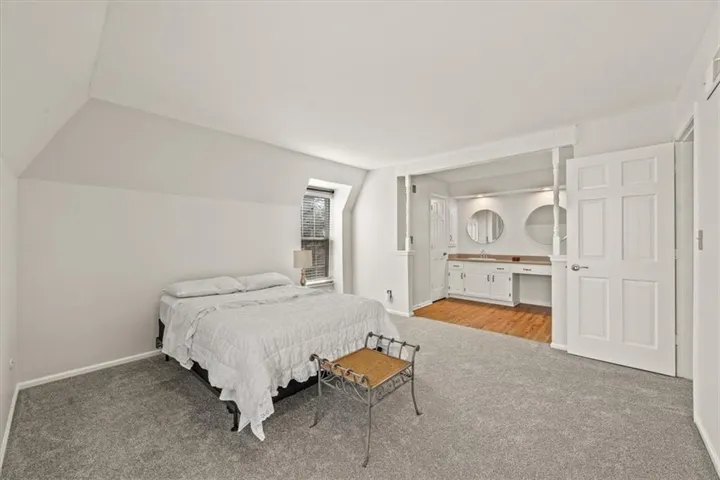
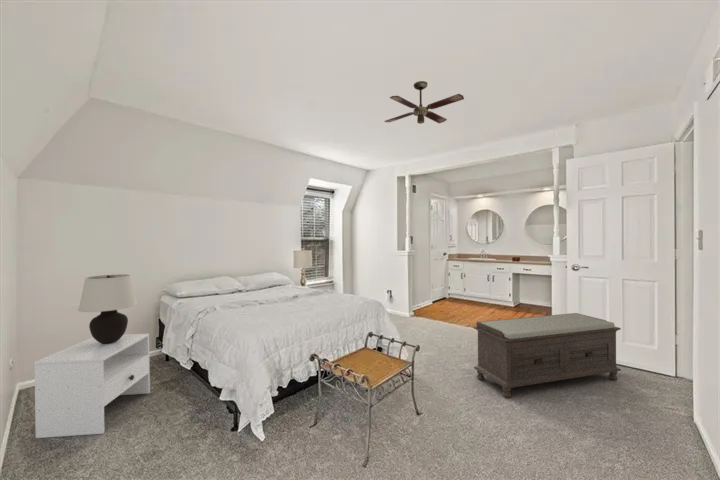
+ table lamp [77,273,138,344]
+ nightstand [34,333,151,439]
+ bench [473,312,622,399]
+ ceiling fan [384,80,465,125]
